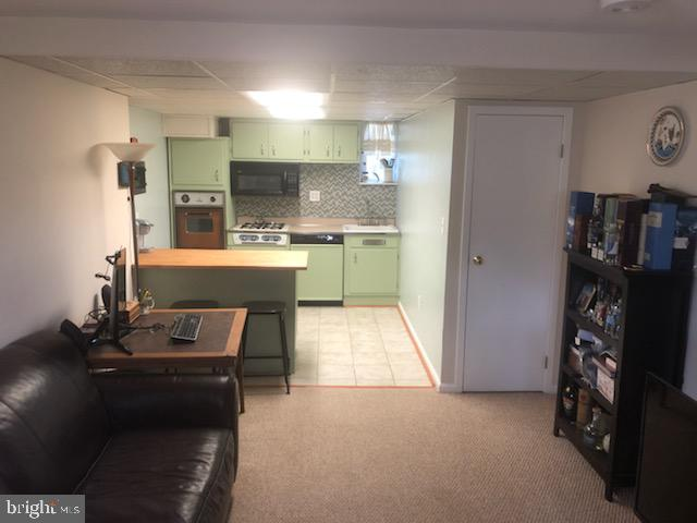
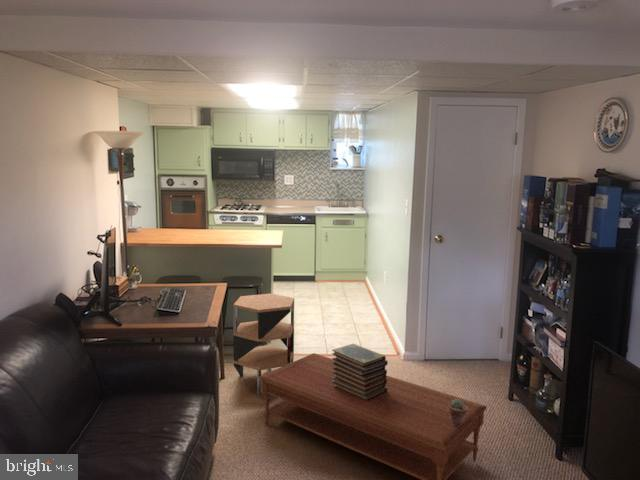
+ book stack [331,343,389,401]
+ coffee table [259,352,488,480]
+ potted succulent [448,399,467,426]
+ side table [232,293,295,397]
